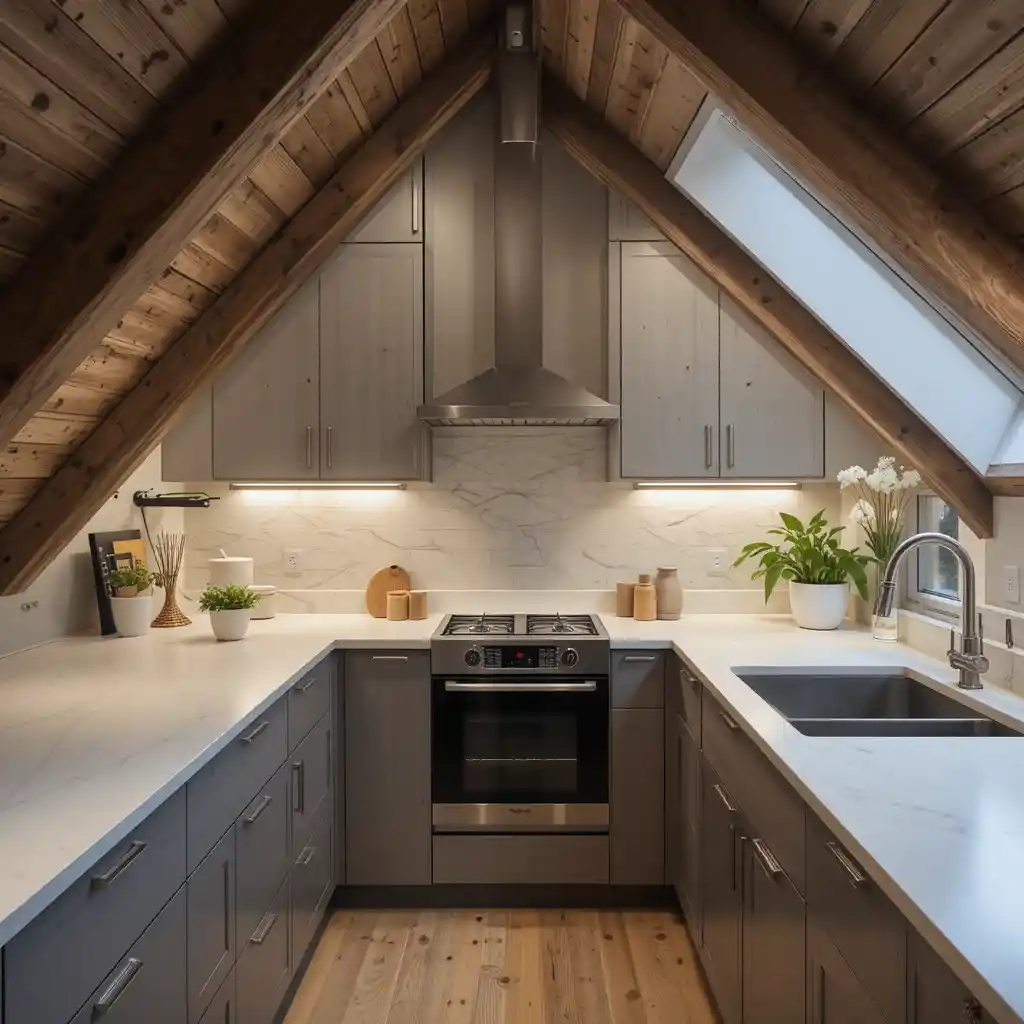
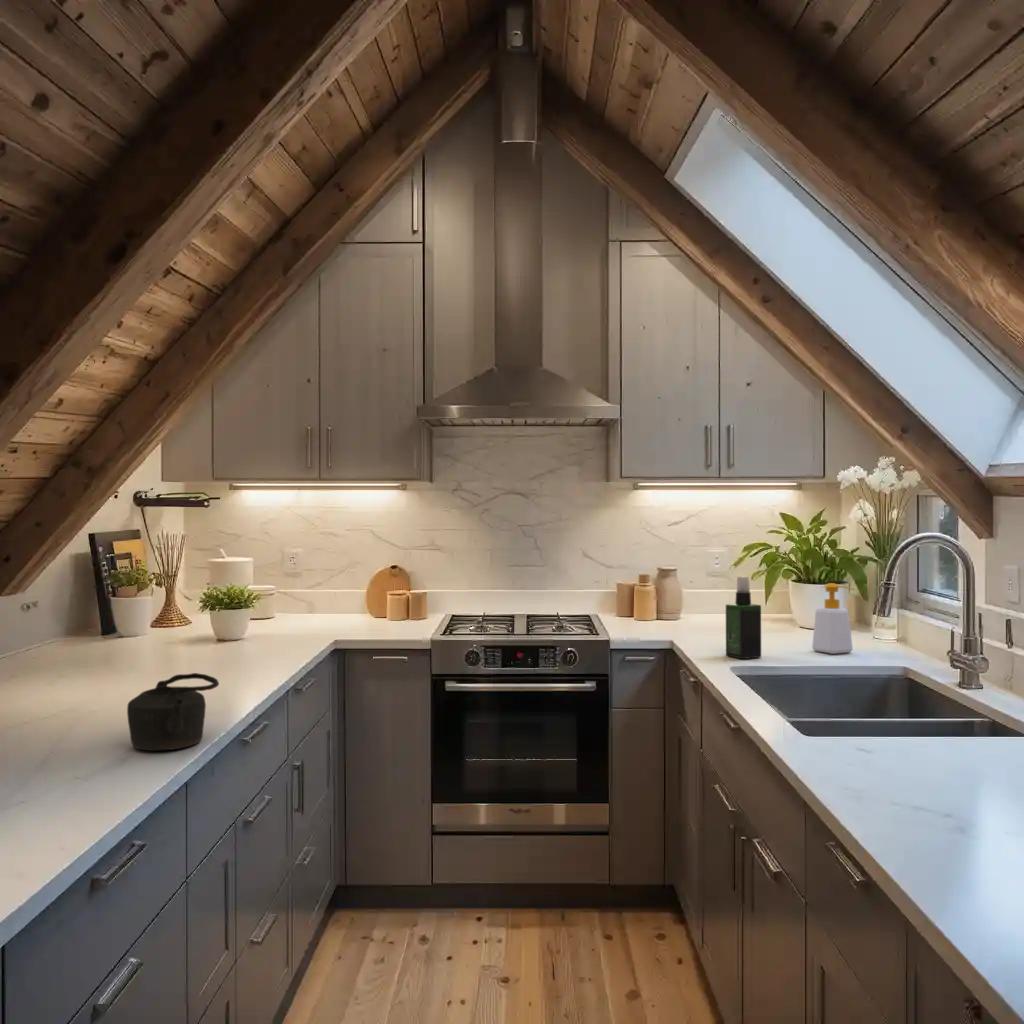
+ teapot [126,672,220,752]
+ soap bottle [811,582,855,655]
+ spray bottle [725,576,762,660]
